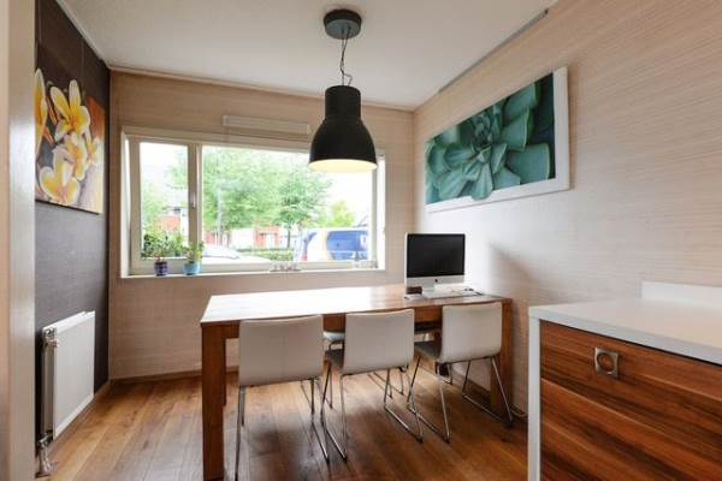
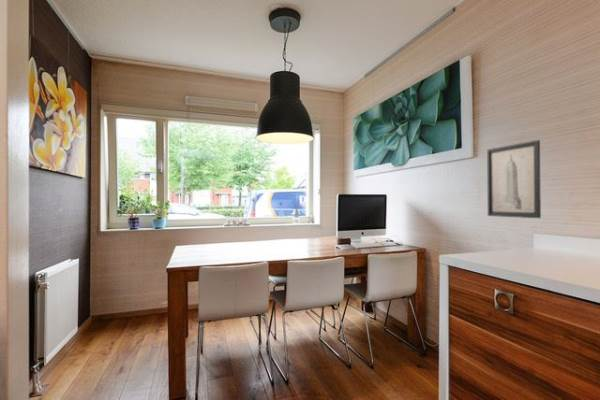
+ wall art [486,139,542,219]
